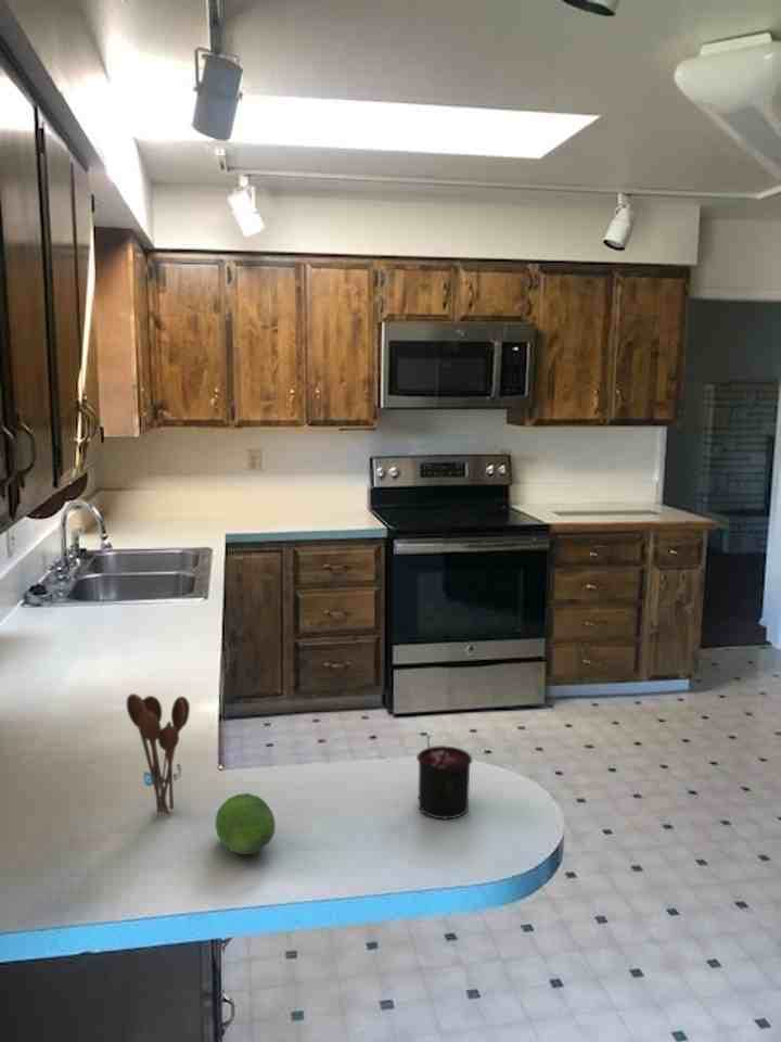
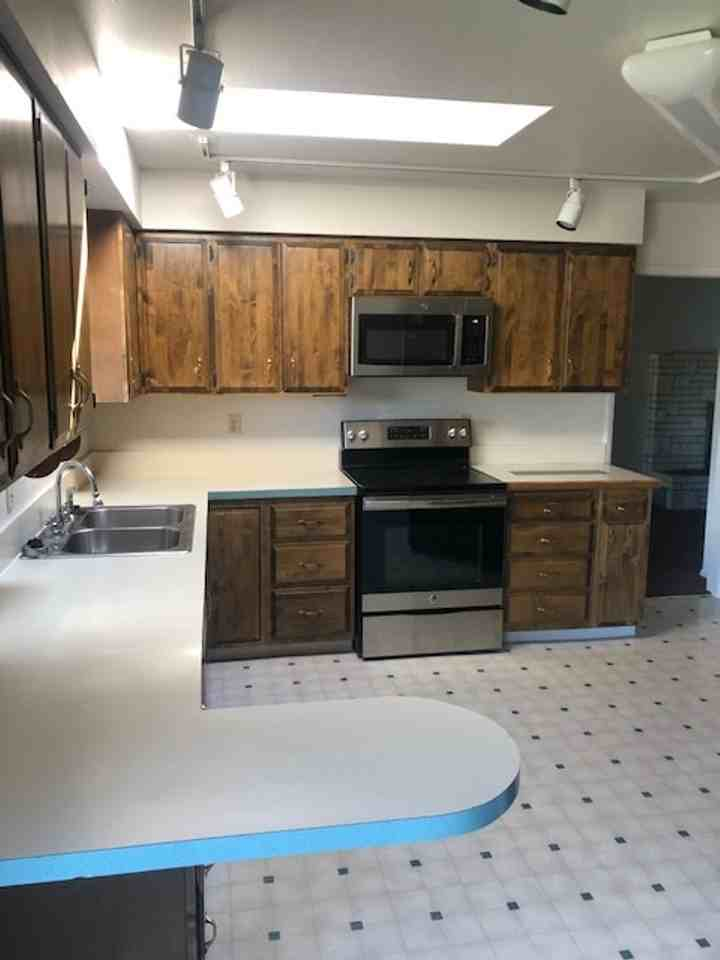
- candle [415,735,473,819]
- fruit [215,792,277,855]
- utensil holder [126,692,191,815]
